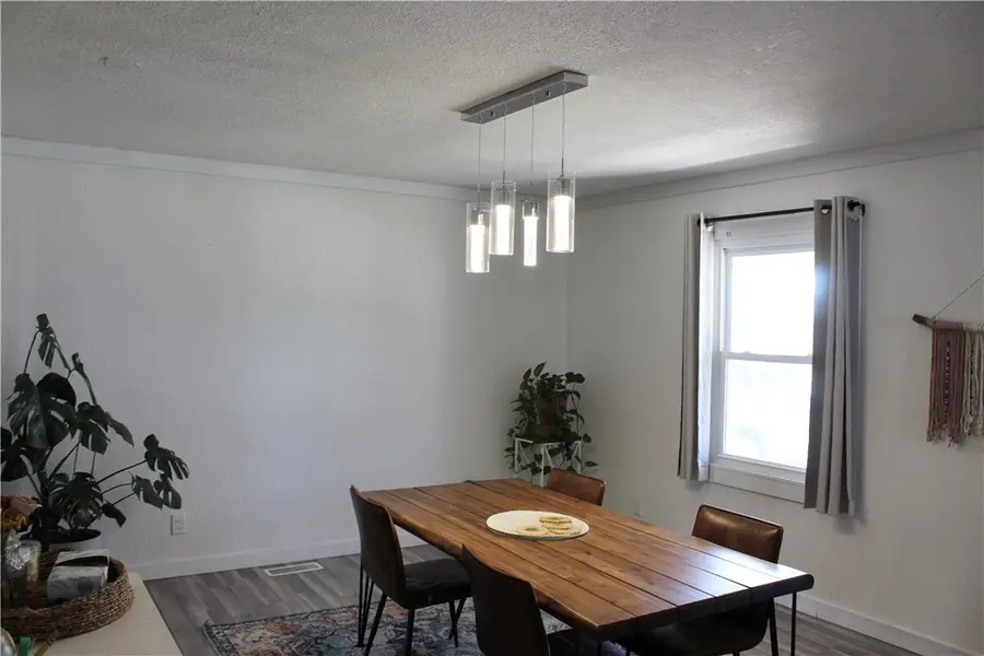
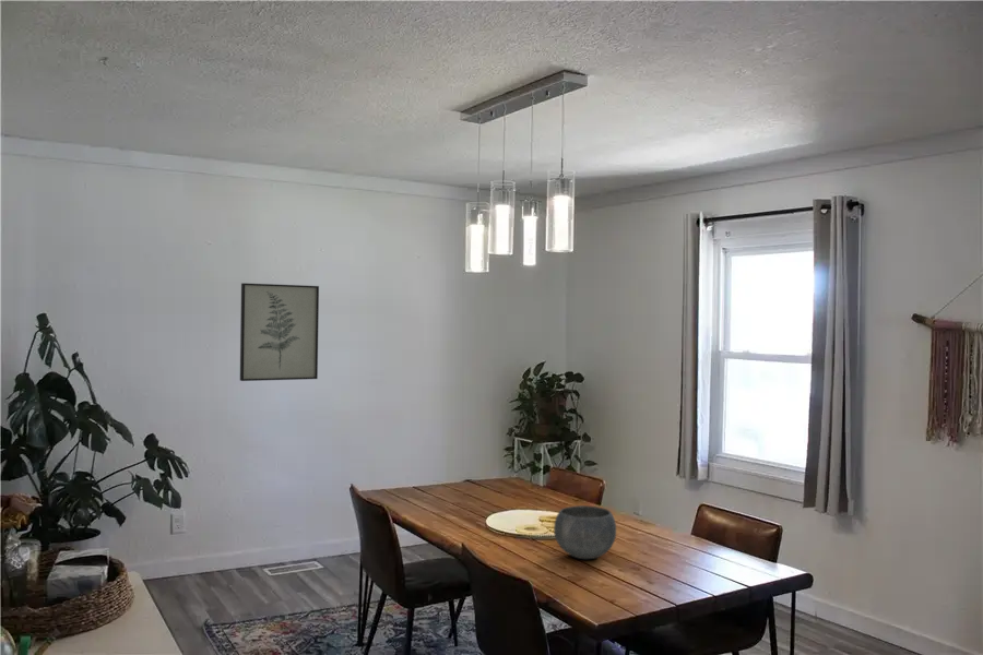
+ wall art [239,282,320,382]
+ bowl [553,504,617,560]
